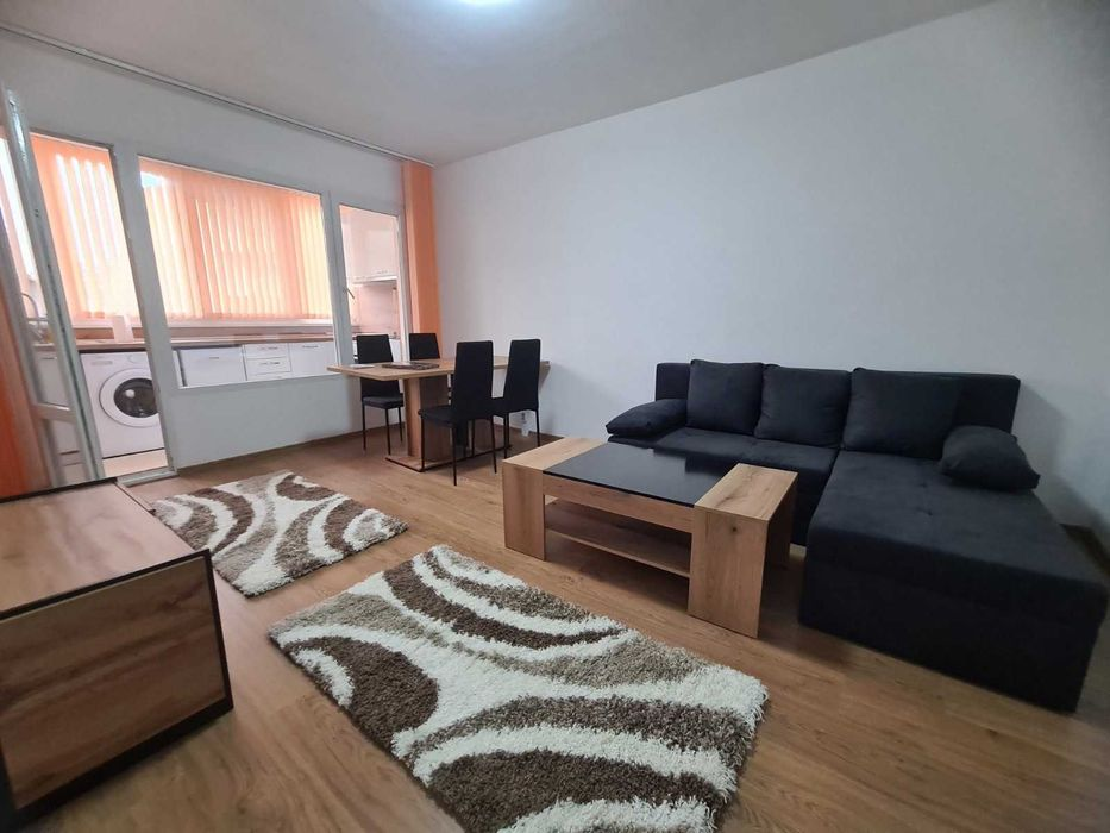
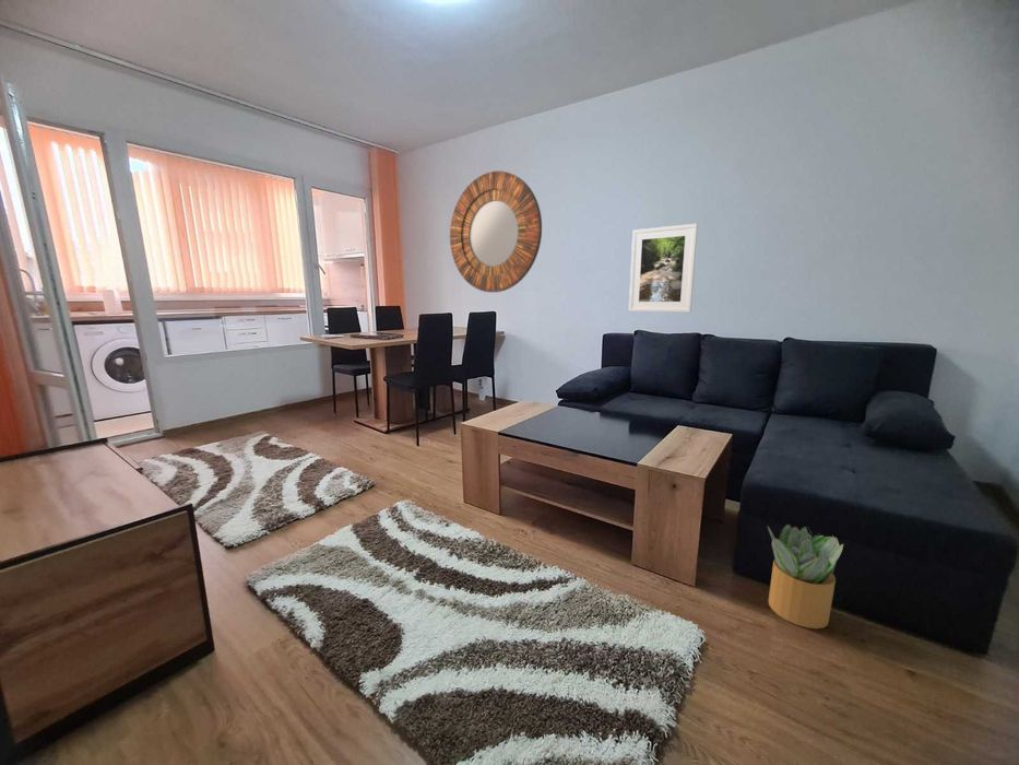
+ home mirror [449,170,543,293]
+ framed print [628,223,699,314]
+ potted plant [767,523,844,629]
